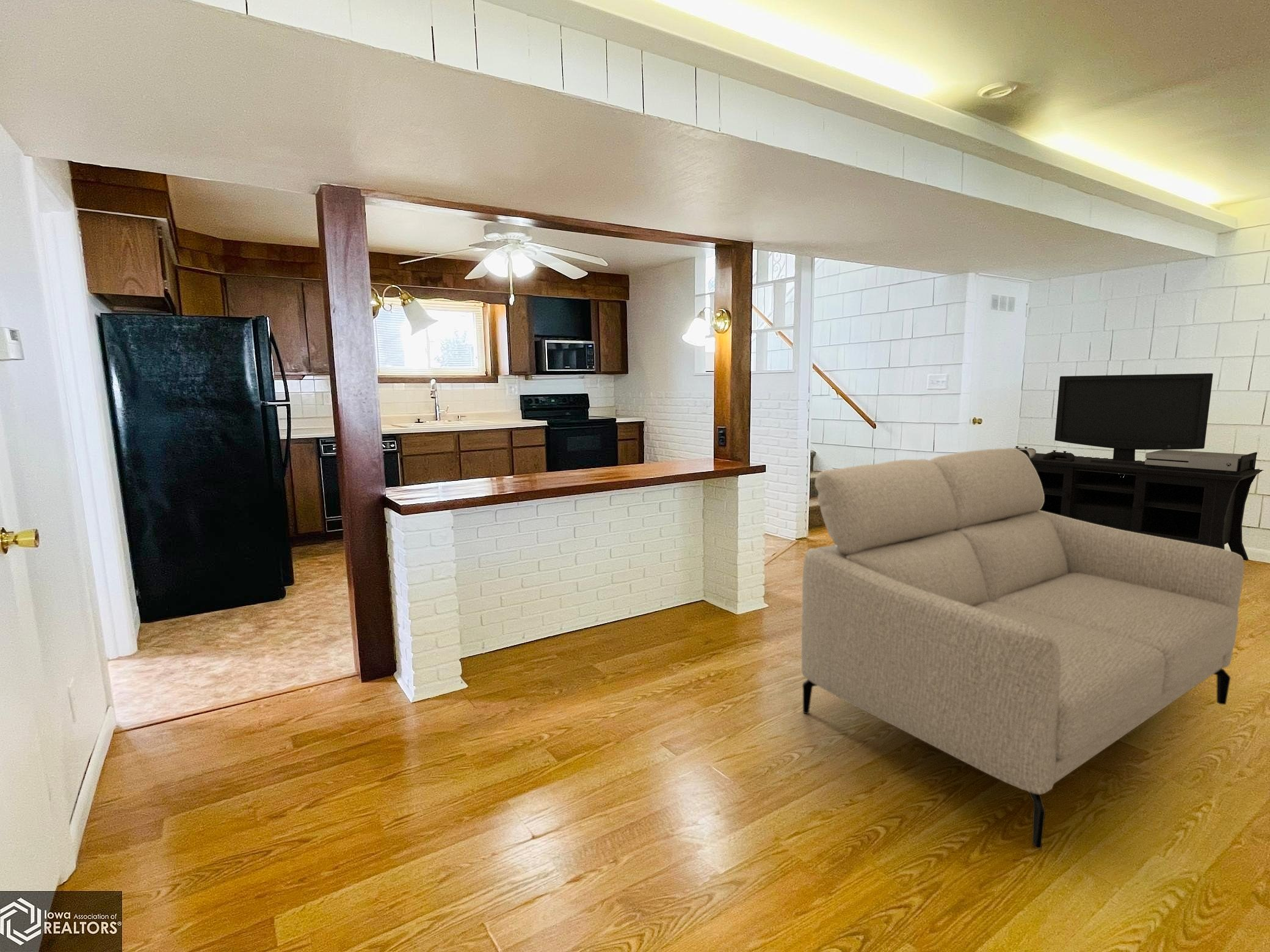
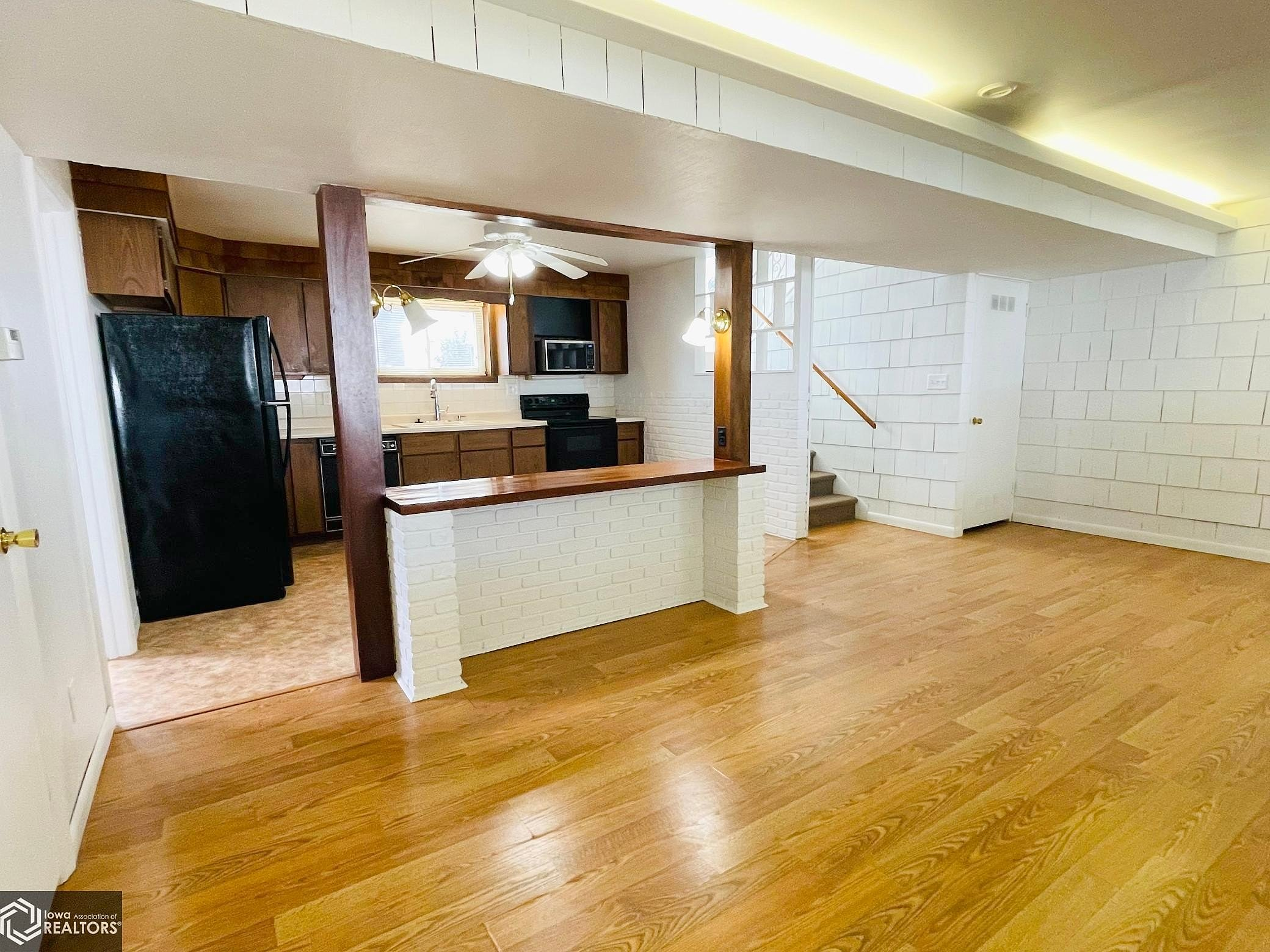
- sofa [801,447,1244,849]
- media console [1014,373,1264,561]
